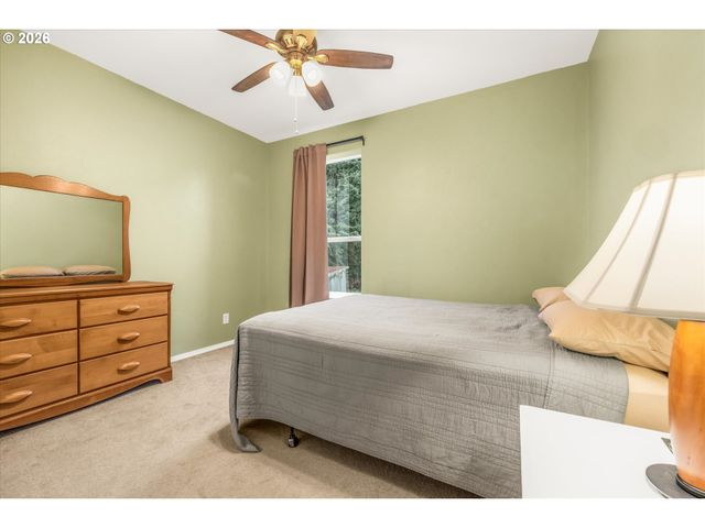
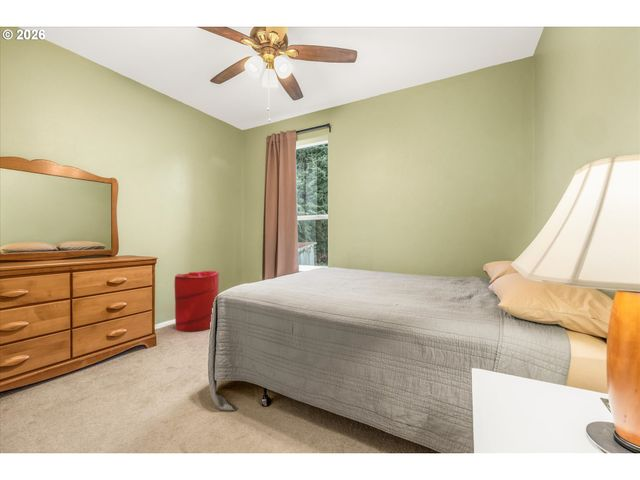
+ laundry hamper [174,270,220,333]
